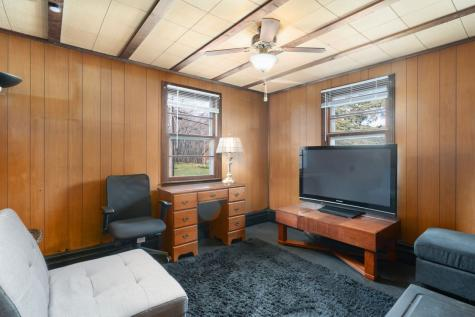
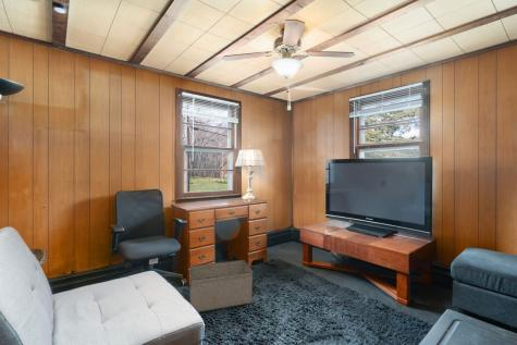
+ storage bin [188,259,254,312]
